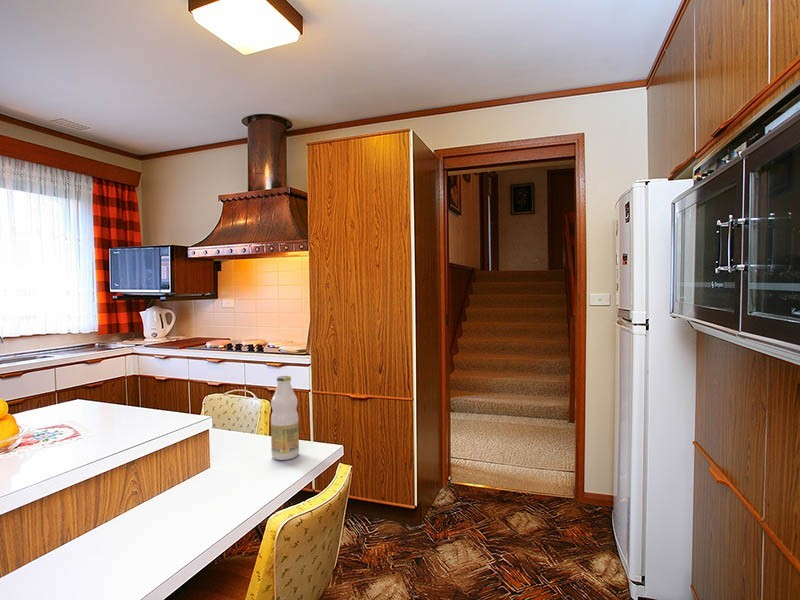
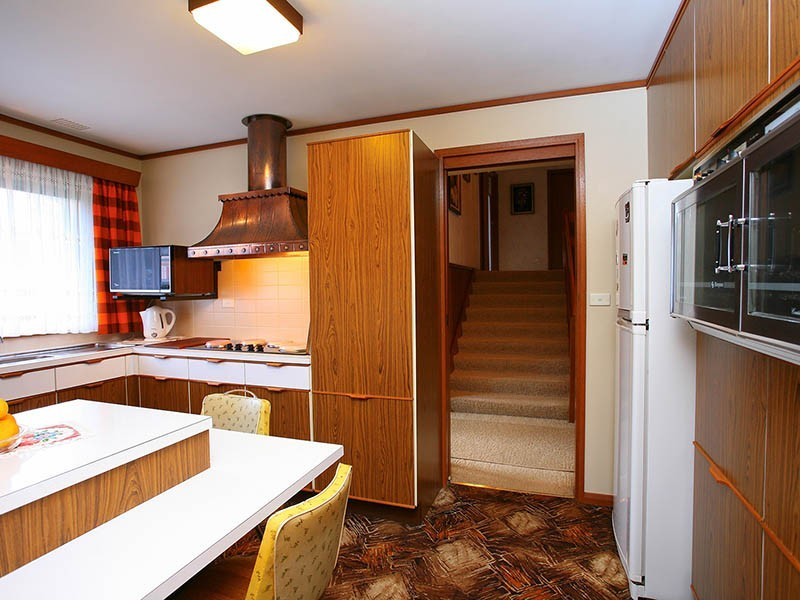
- bottle [270,375,300,461]
